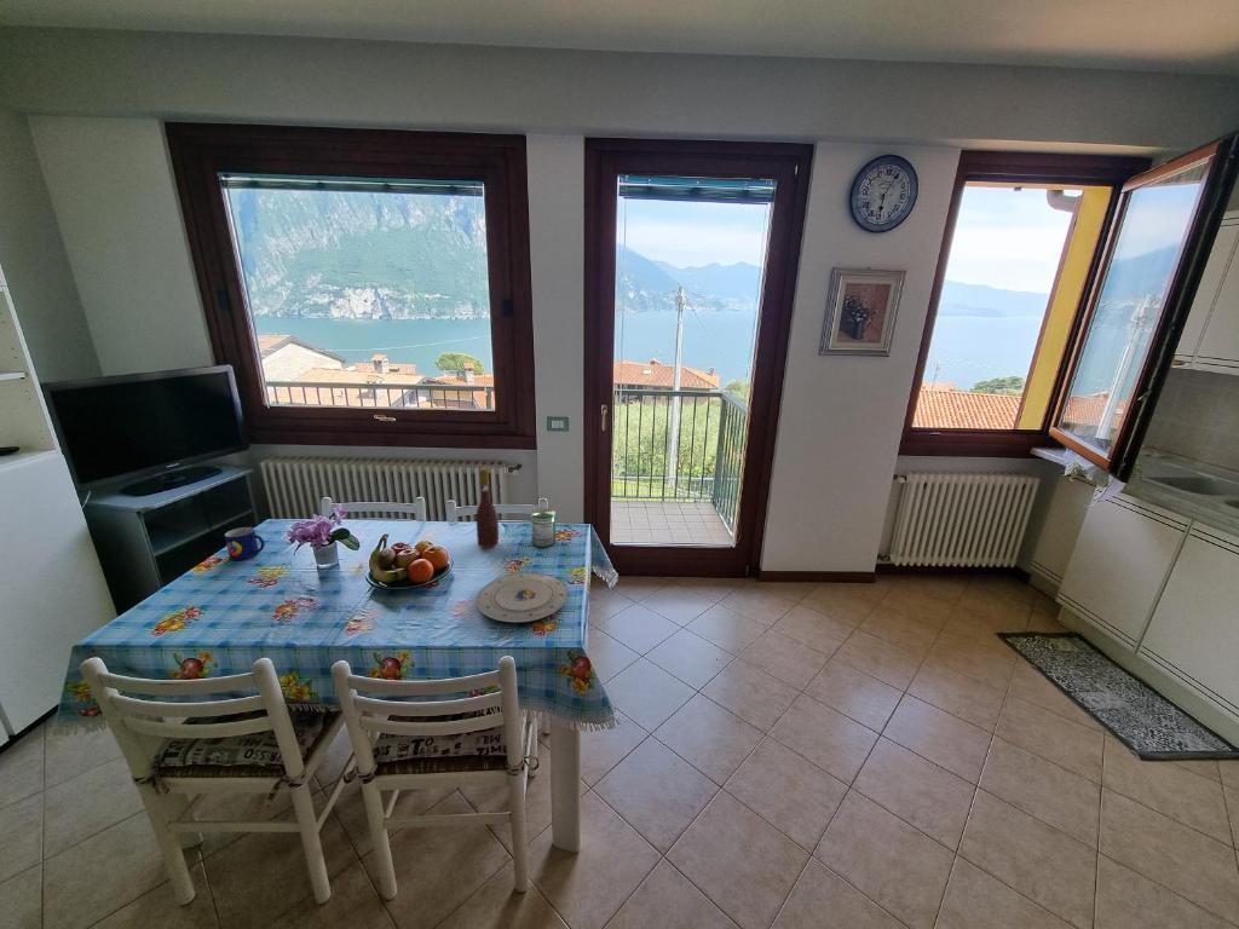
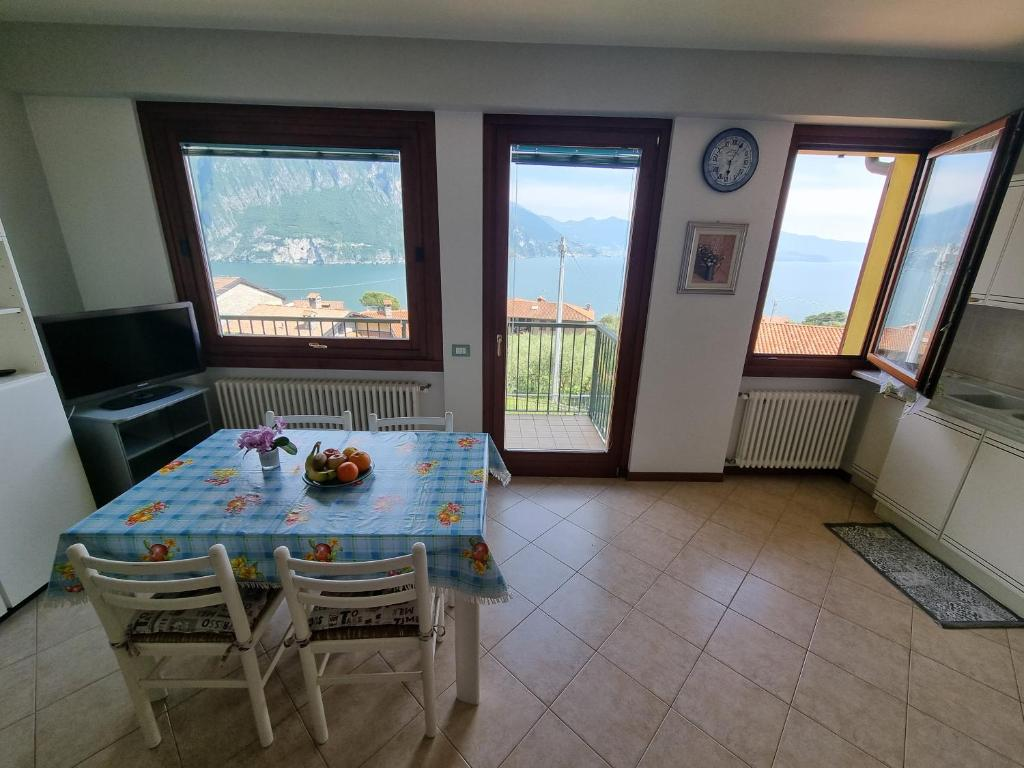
- wine bottle [474,467,500,549]
- plate [476,571,569,624]
- can [530,507,557,548]
- mug [224,526,266,561]
